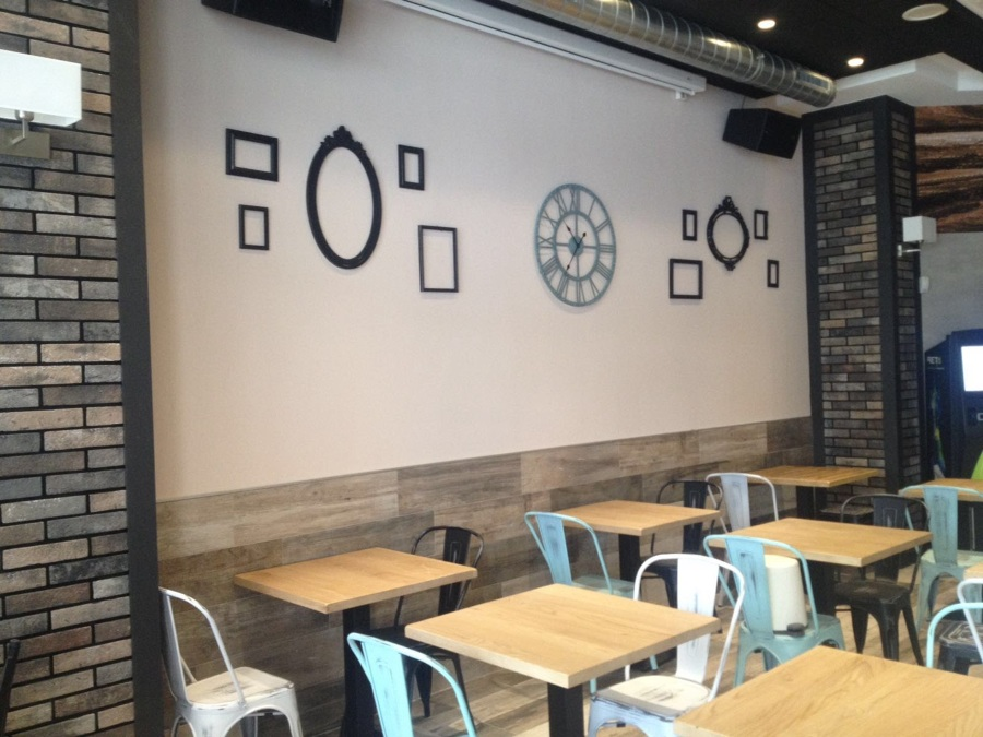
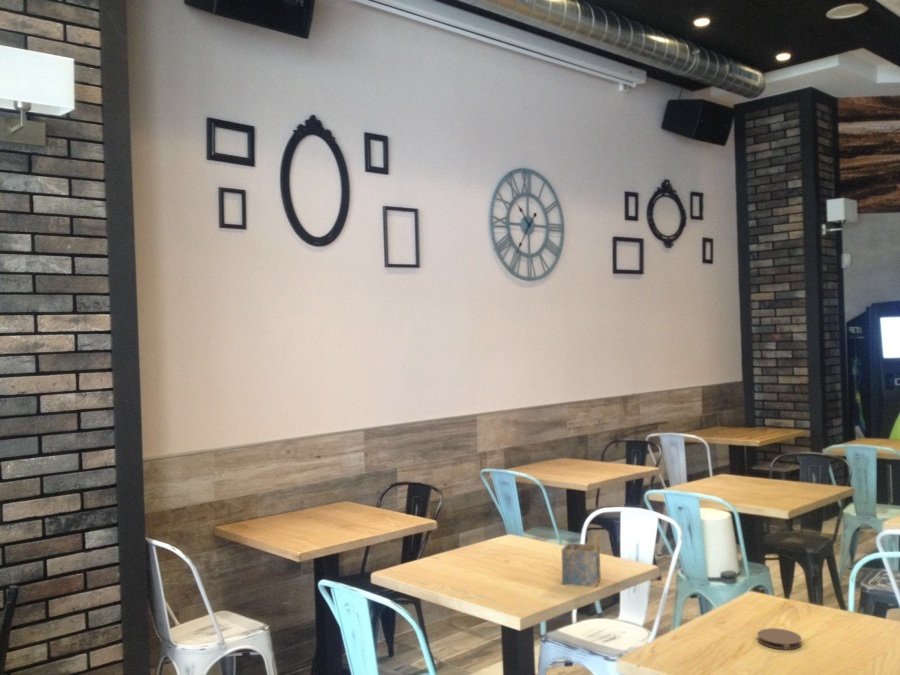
+ napkin holder [561,532,602,589]
+ coaster [757,627,803,651]
